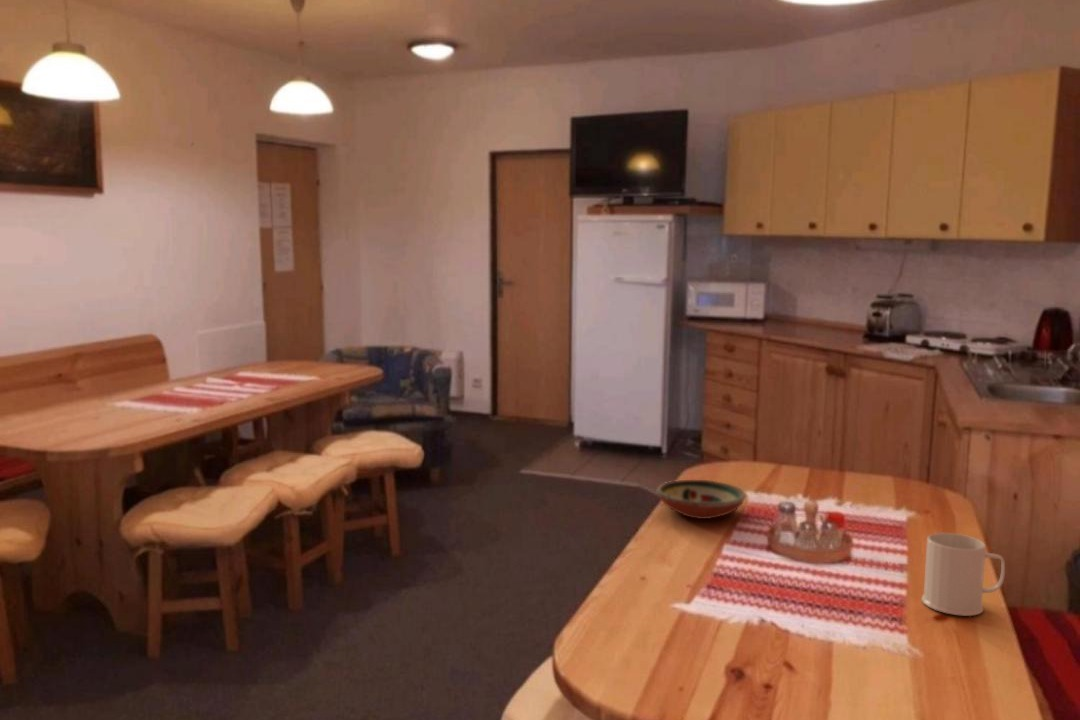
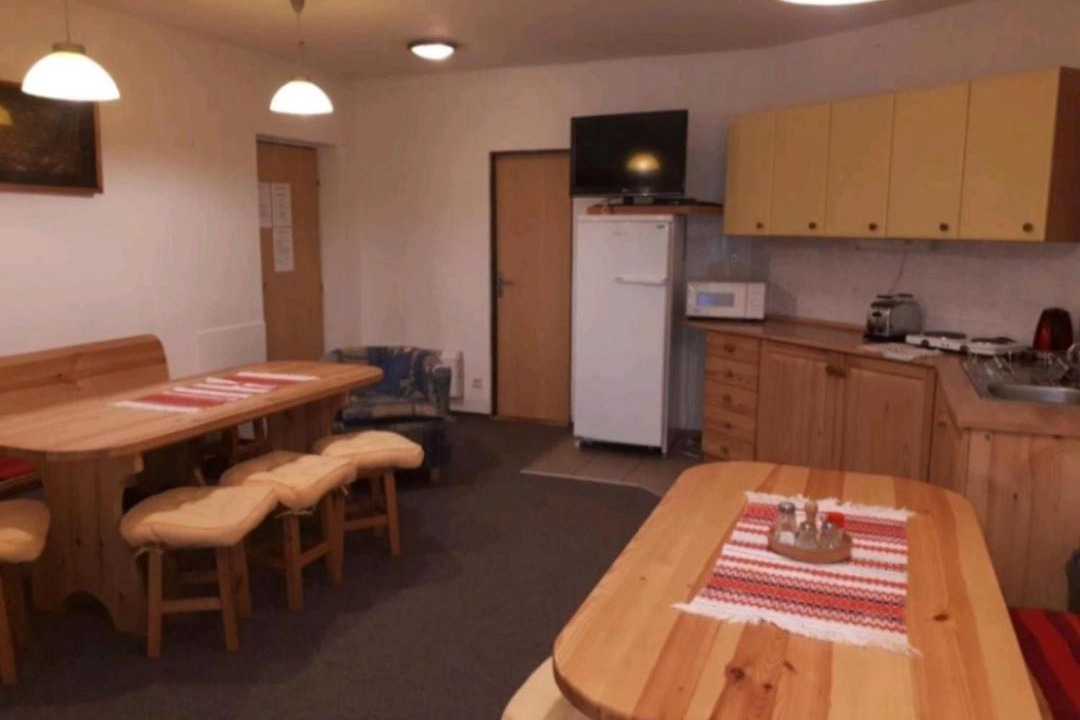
- decorative bowl [655,479,748,520]
- mug [920,532,1006,617]
